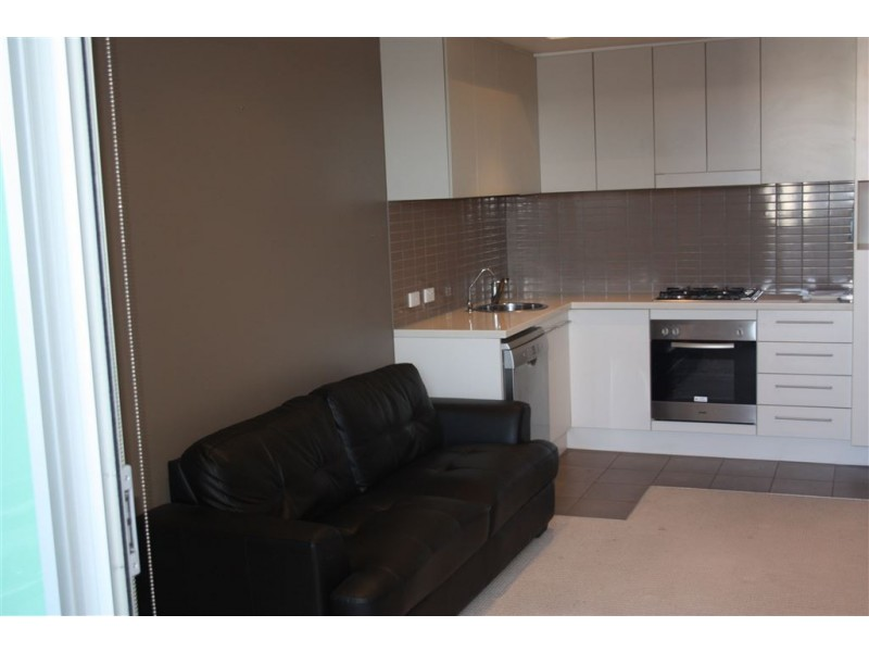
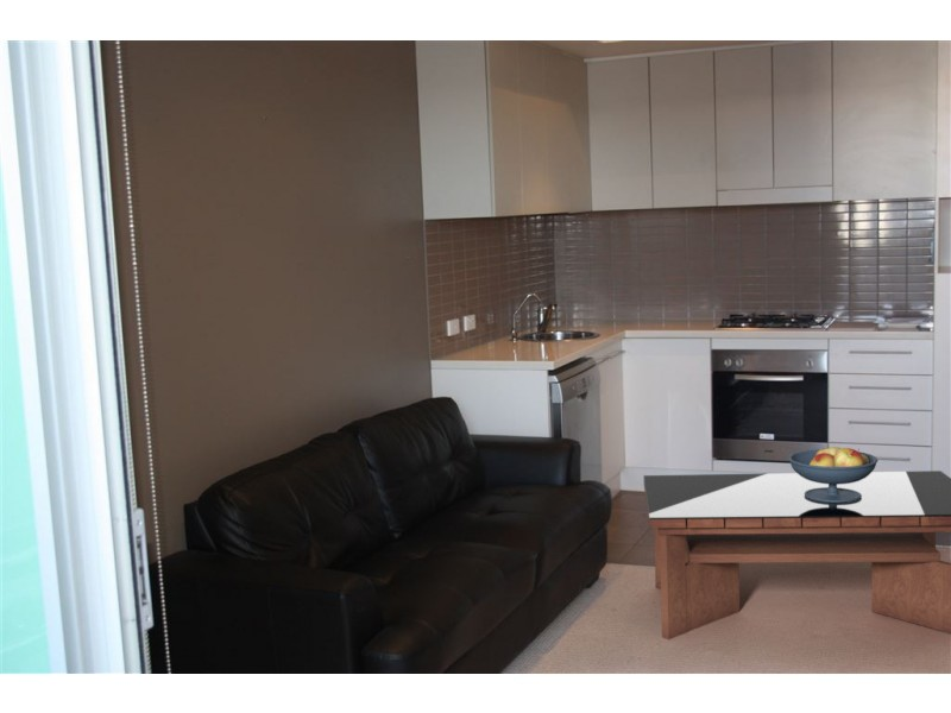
+ coffee table [642,469,951,641]
+ fruit bowl [787,443,878,503]
